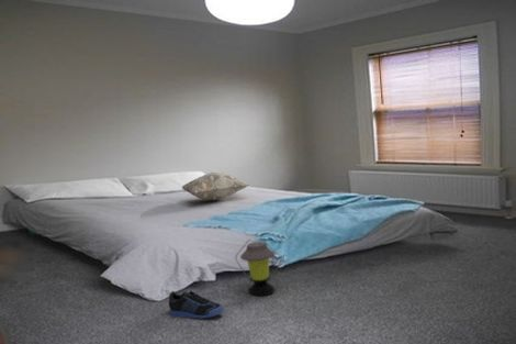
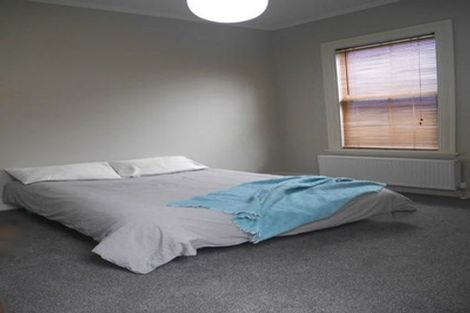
- decorative pillow [181,171,250,202]
- sneaker [168,290,224,319]
- lantern [234,238,282,297]
